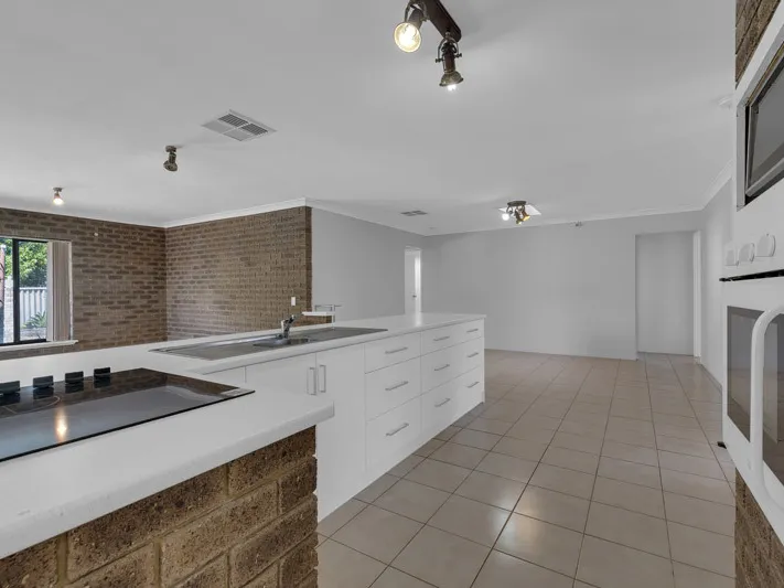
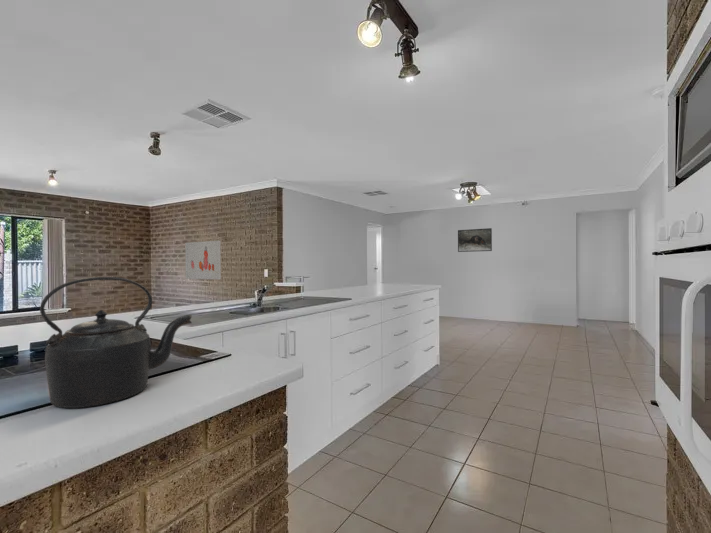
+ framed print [457,227,493,253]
+ kettle [39,276,193,409]
+ wall art [184,240,222,280]
